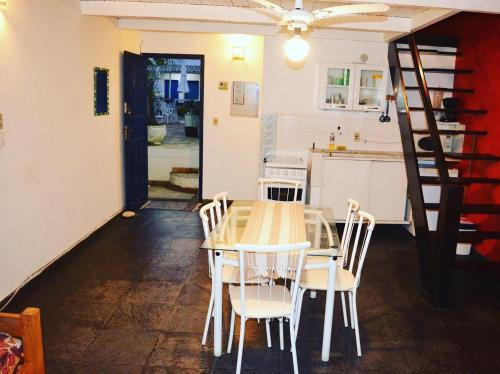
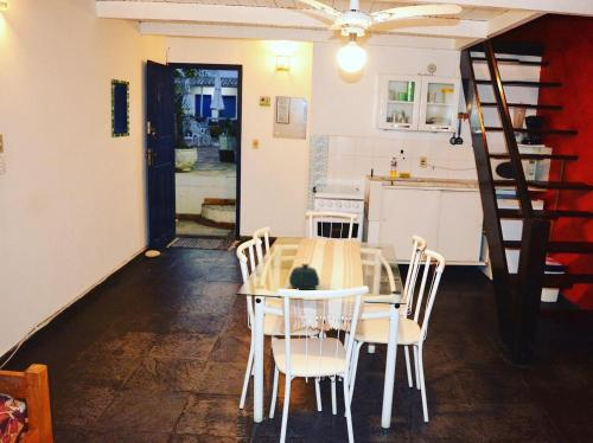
+ teapot [288,262,320,291]
